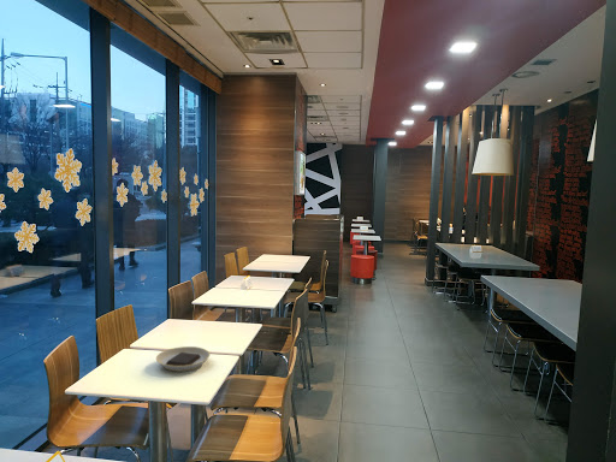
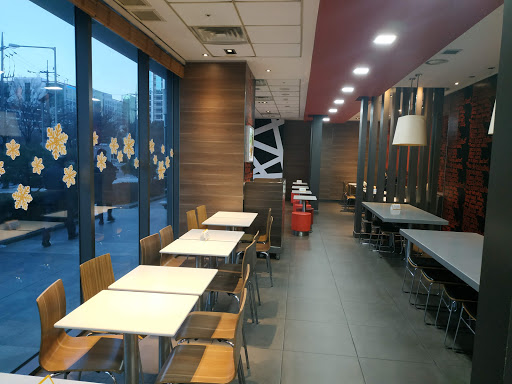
- plate [155,345,212,373]
